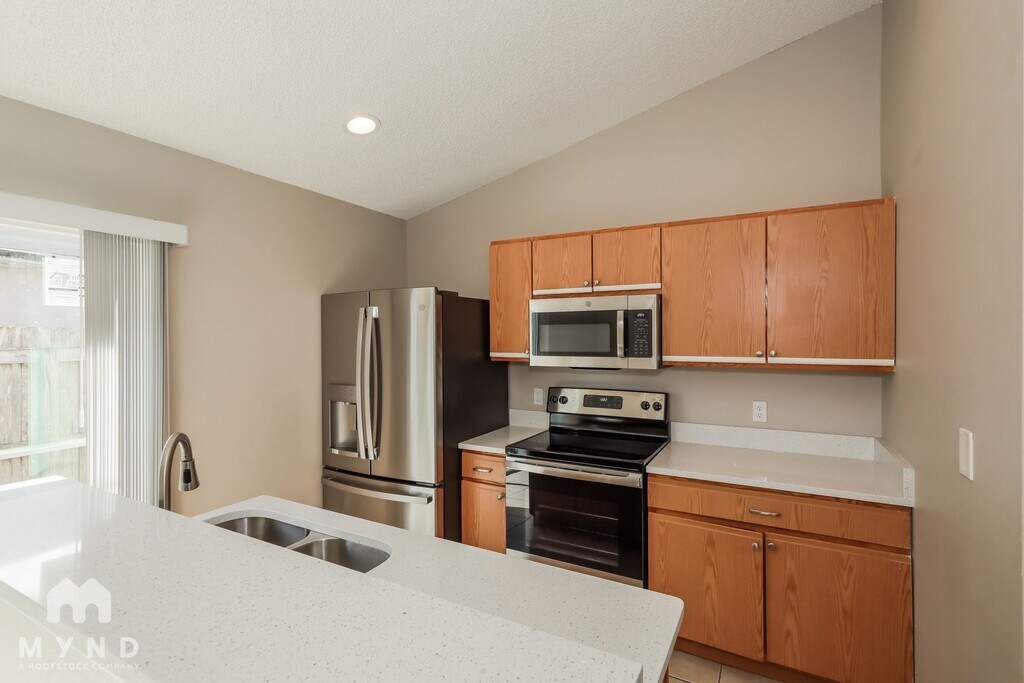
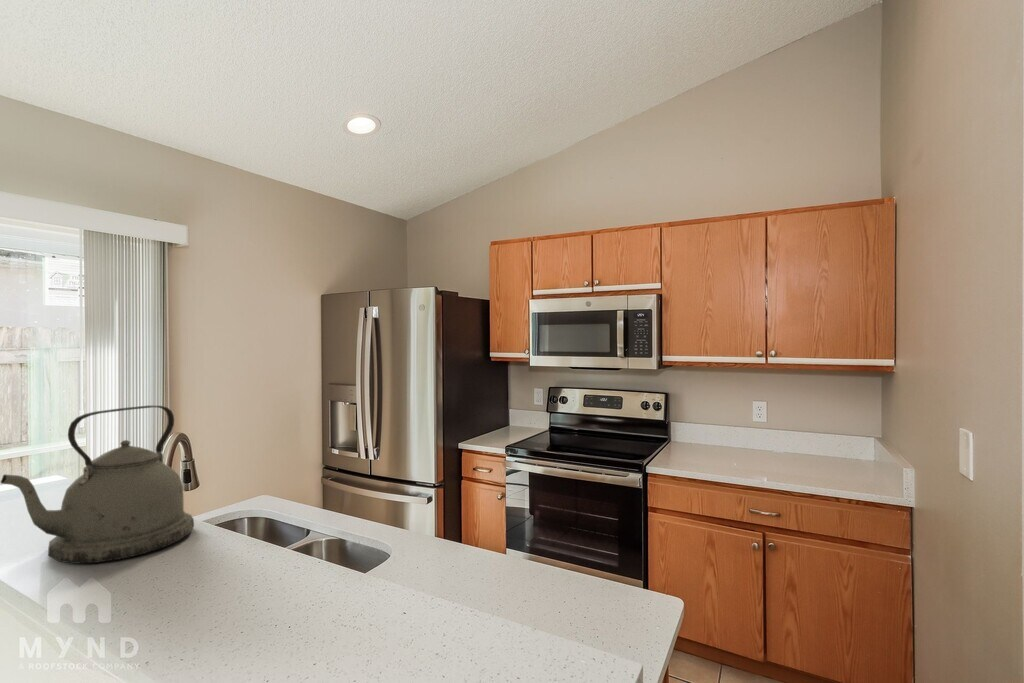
+ kettle [0,405,195,565]
